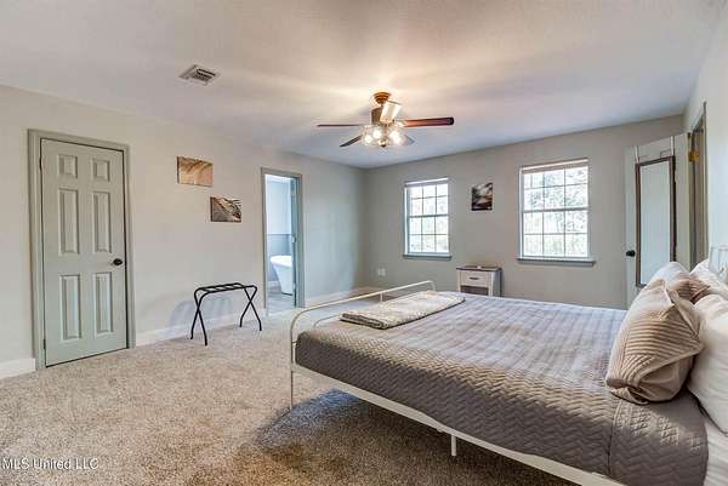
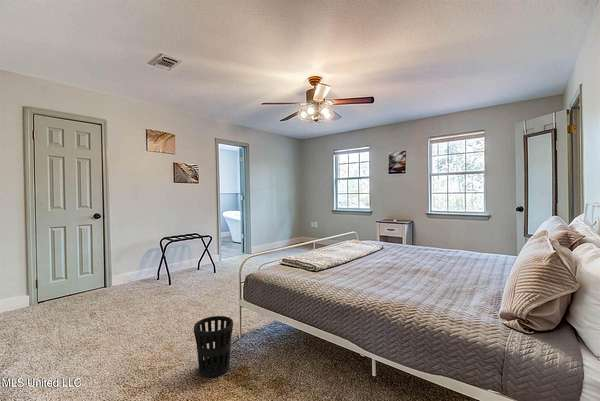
+ wastebasket [193,315,234,378]
